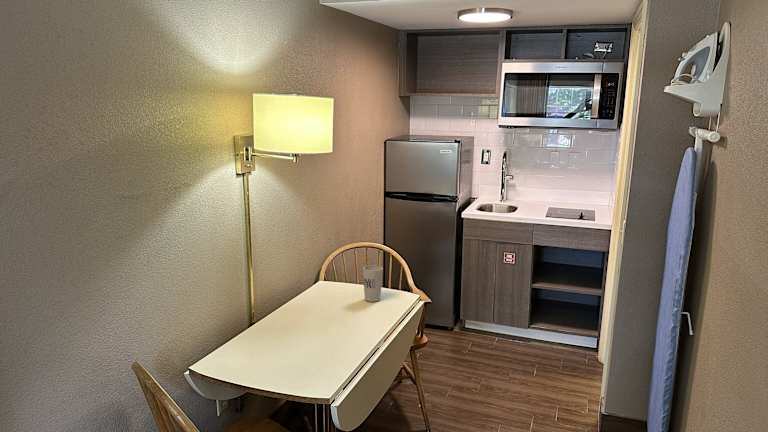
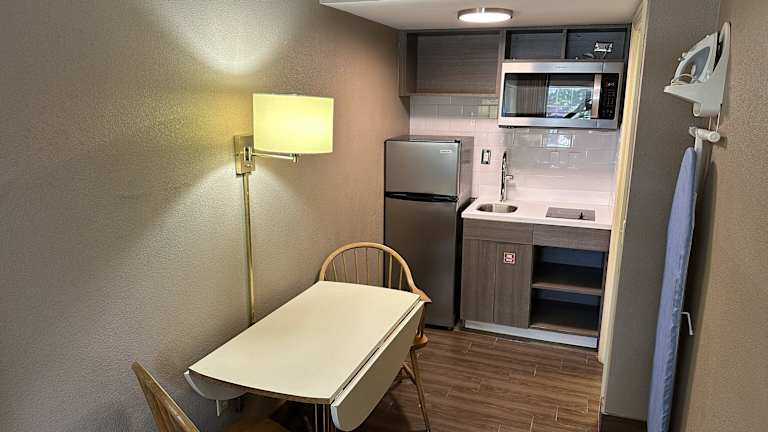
- cup [362,265,384,303]
